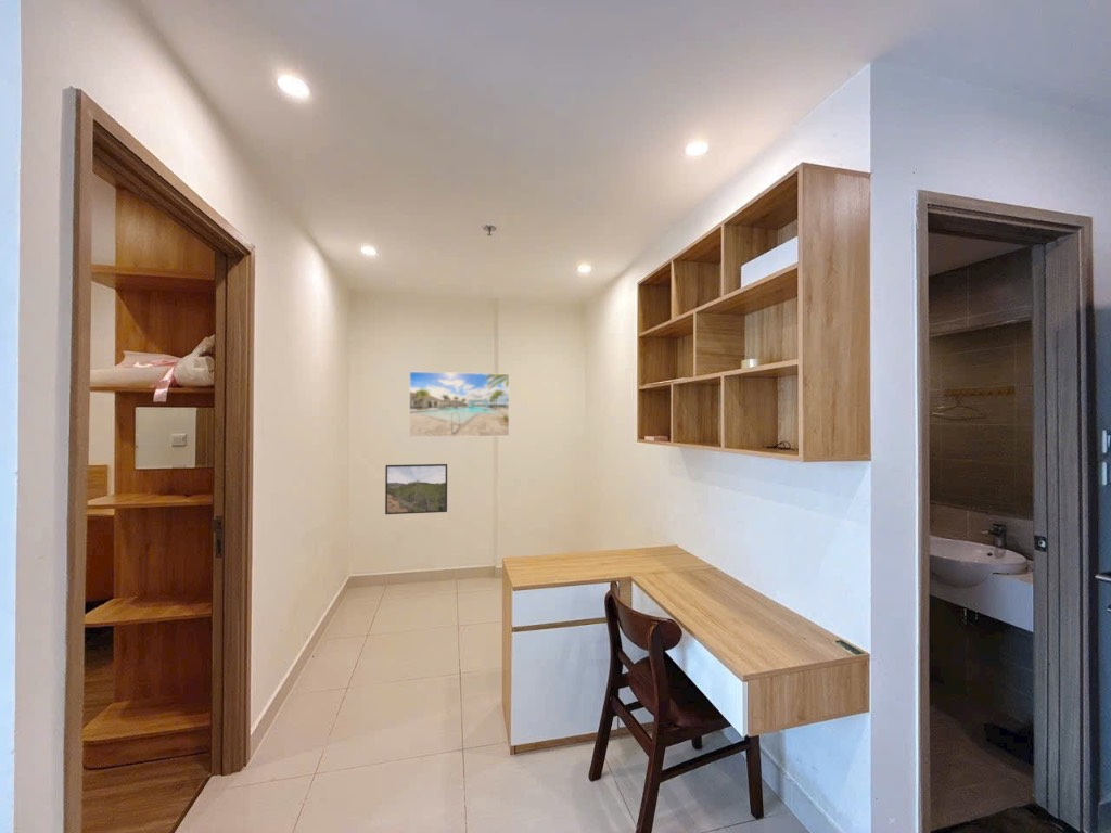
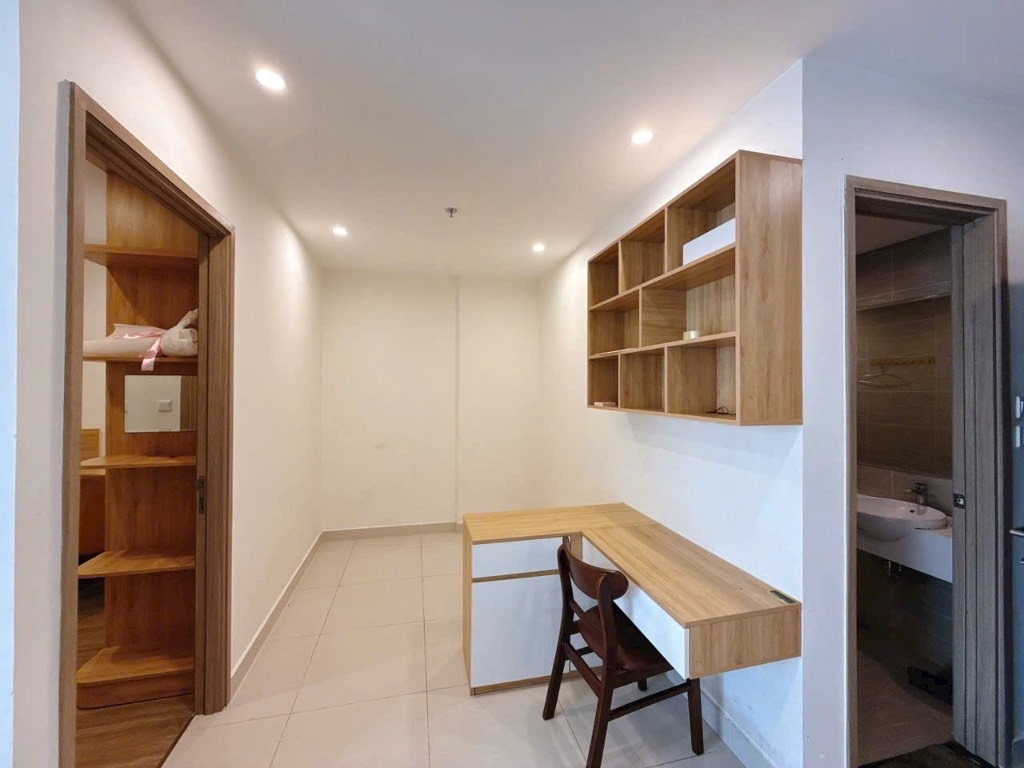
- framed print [384,463,448,515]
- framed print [408,371,510,438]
